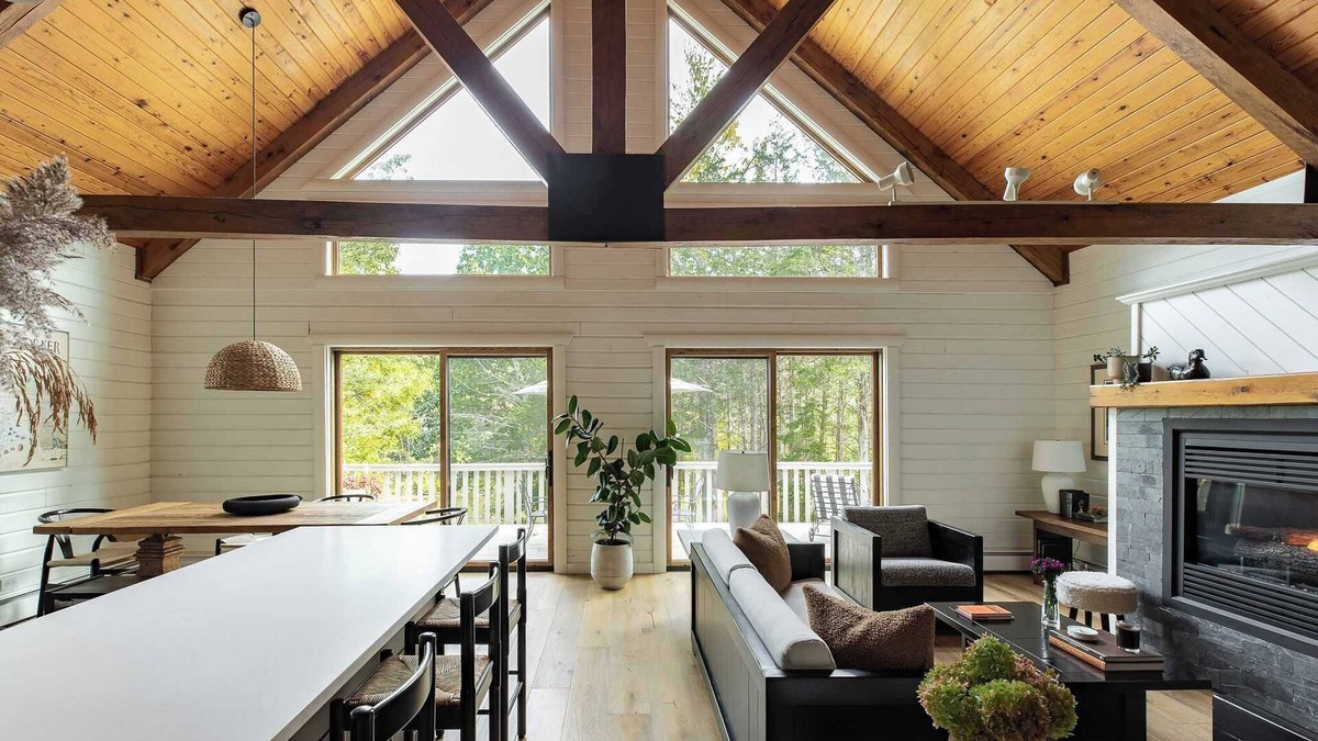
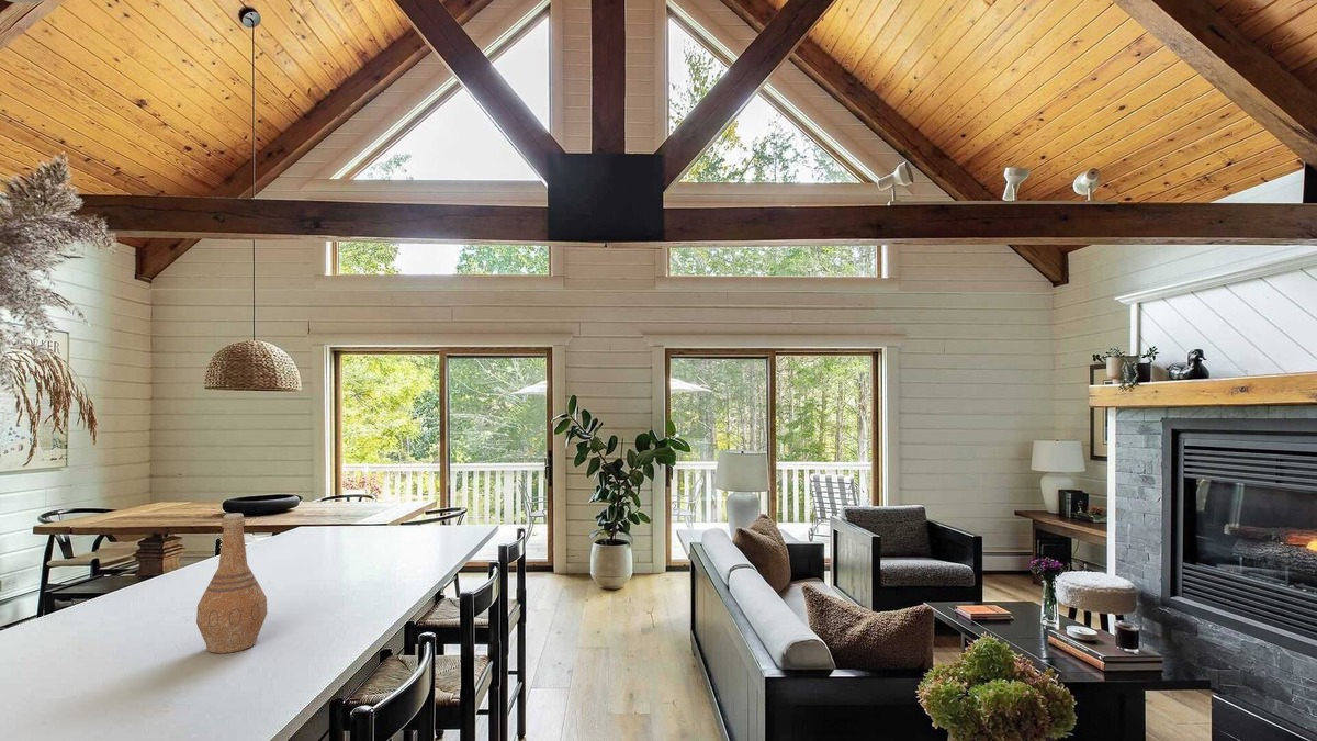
+ vase [195,512,268,654]
